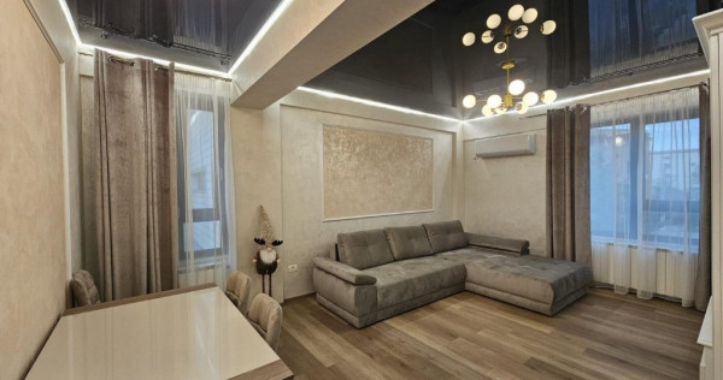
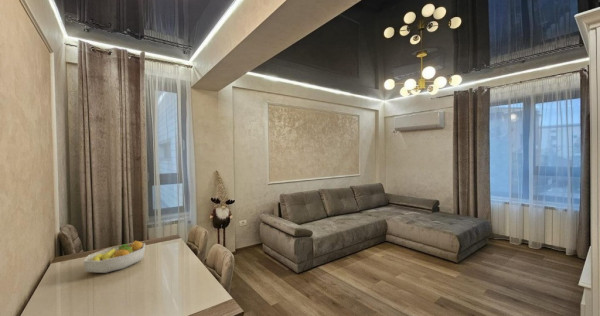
+ fruit bowl [82,239,146,274]
